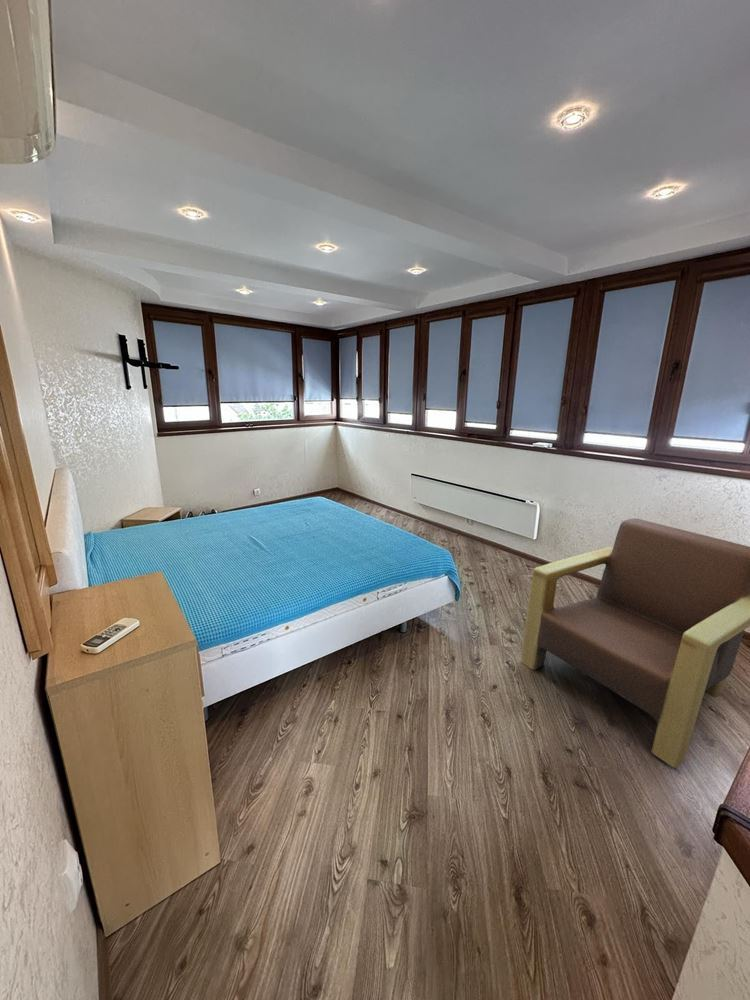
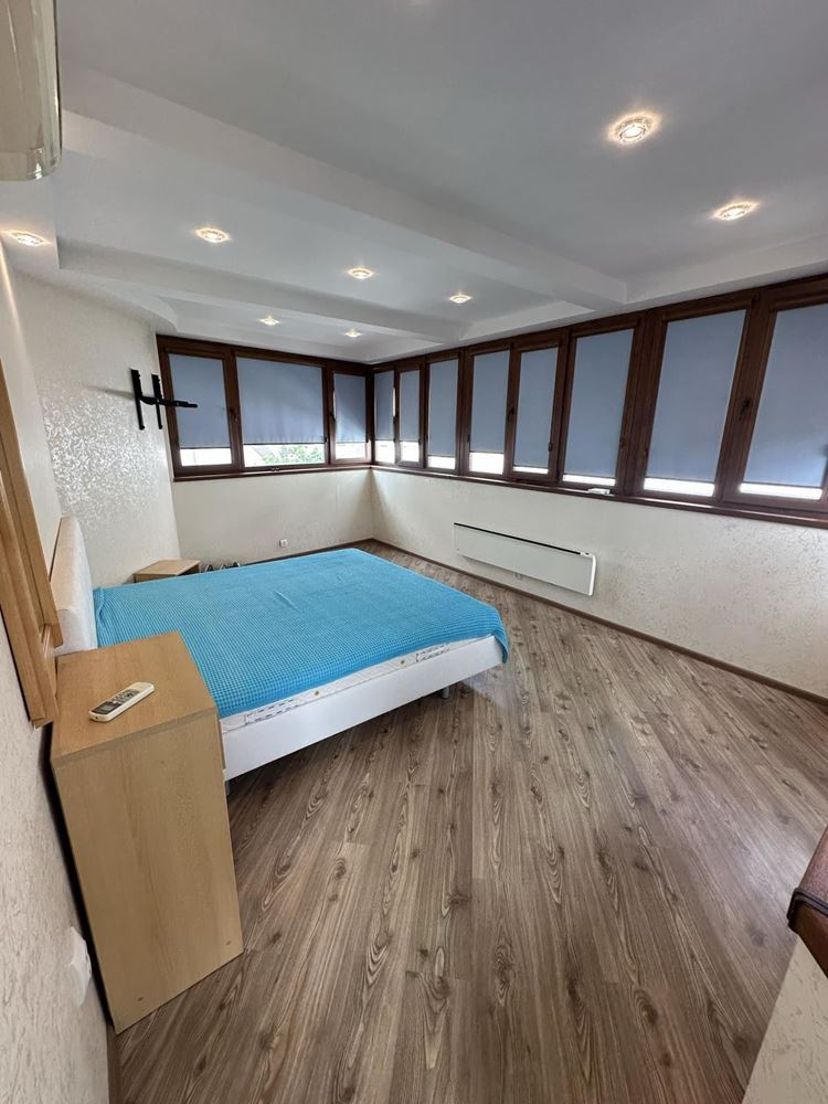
- armchair [520,517,750,769]
